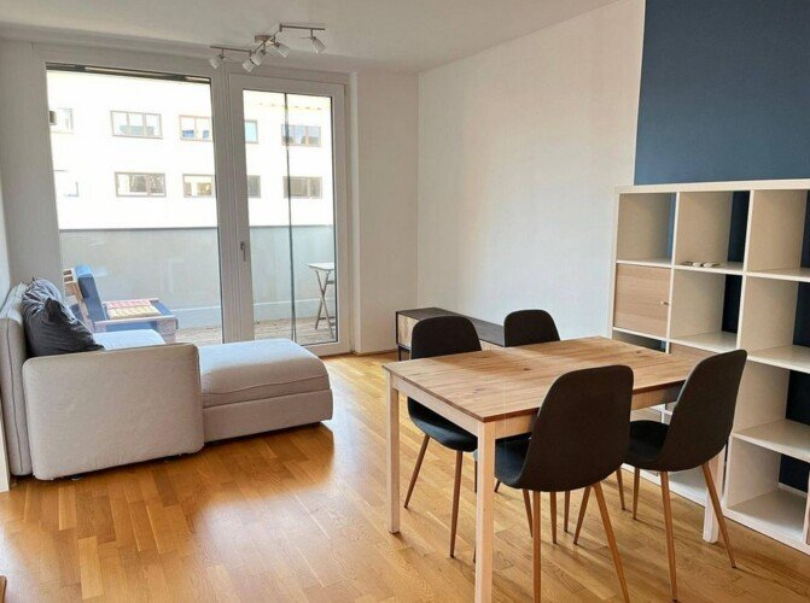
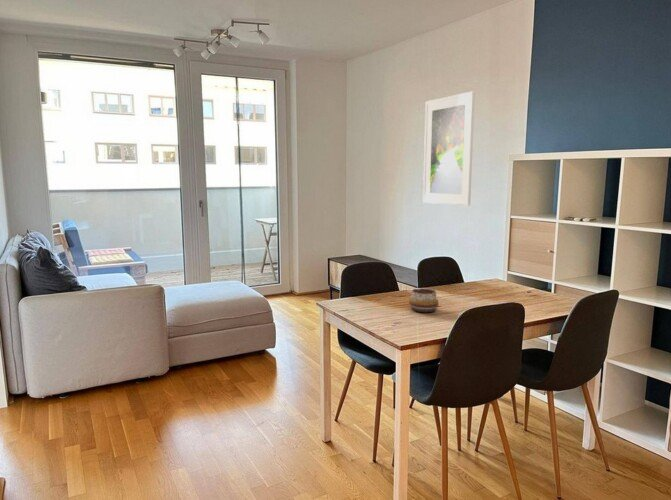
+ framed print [422,90,476,207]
+ decorative bowl [408,287,439,313]
